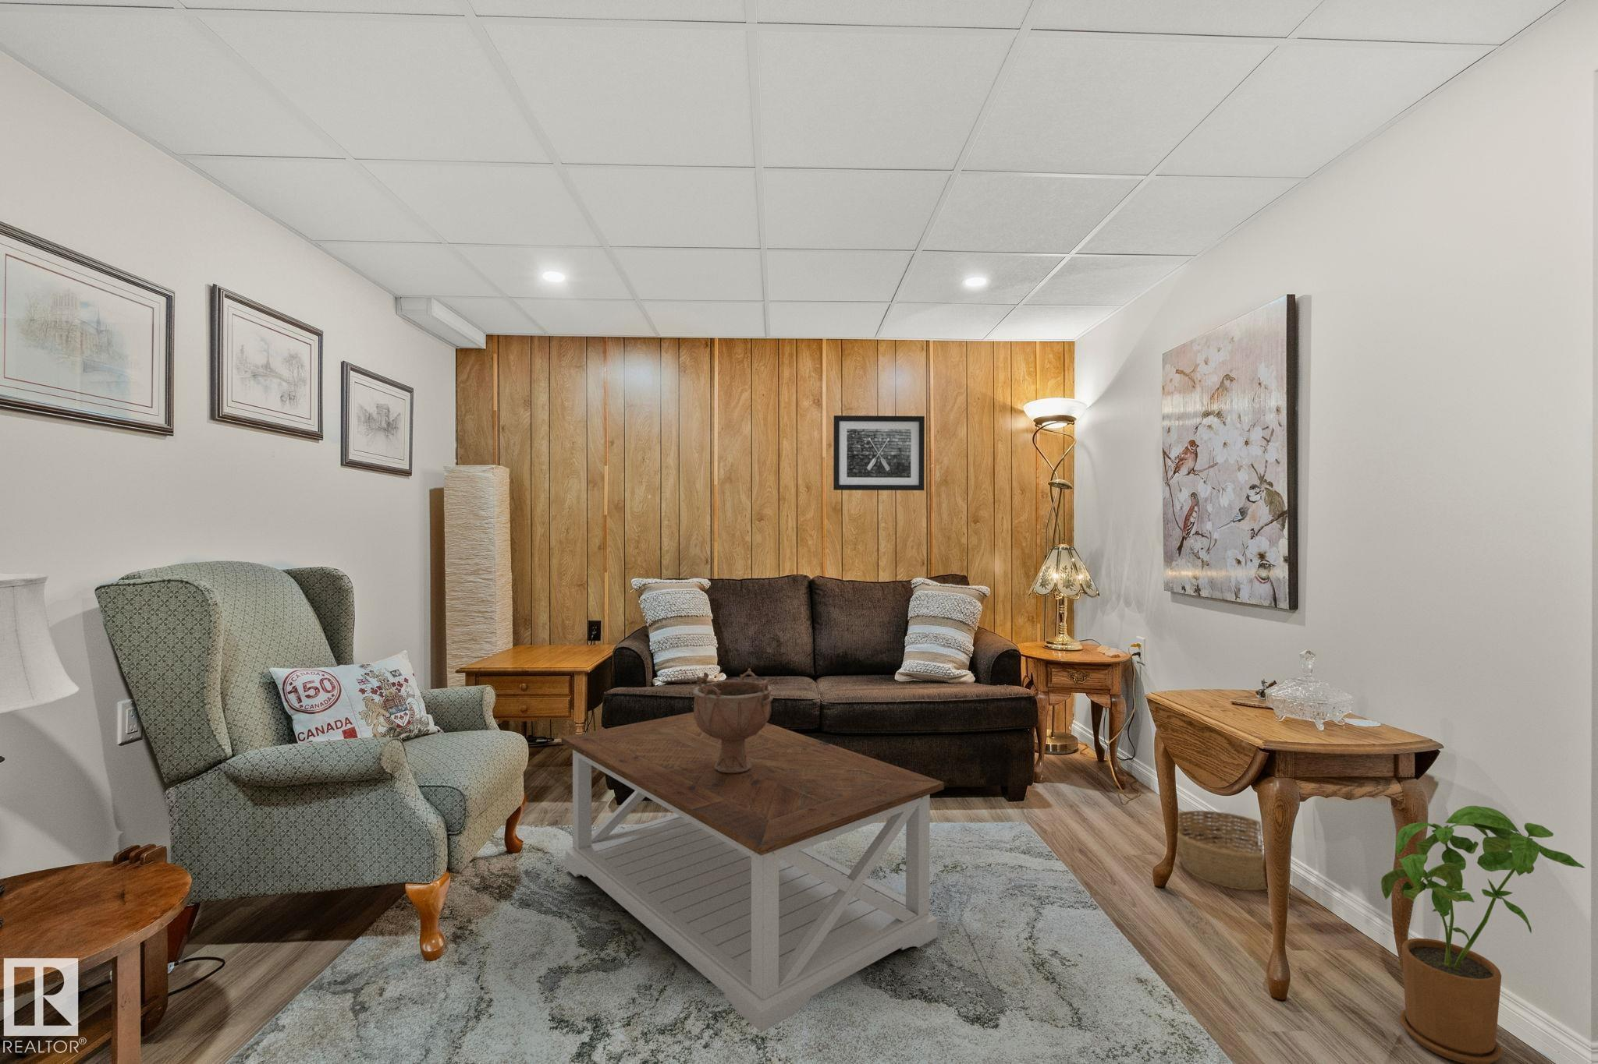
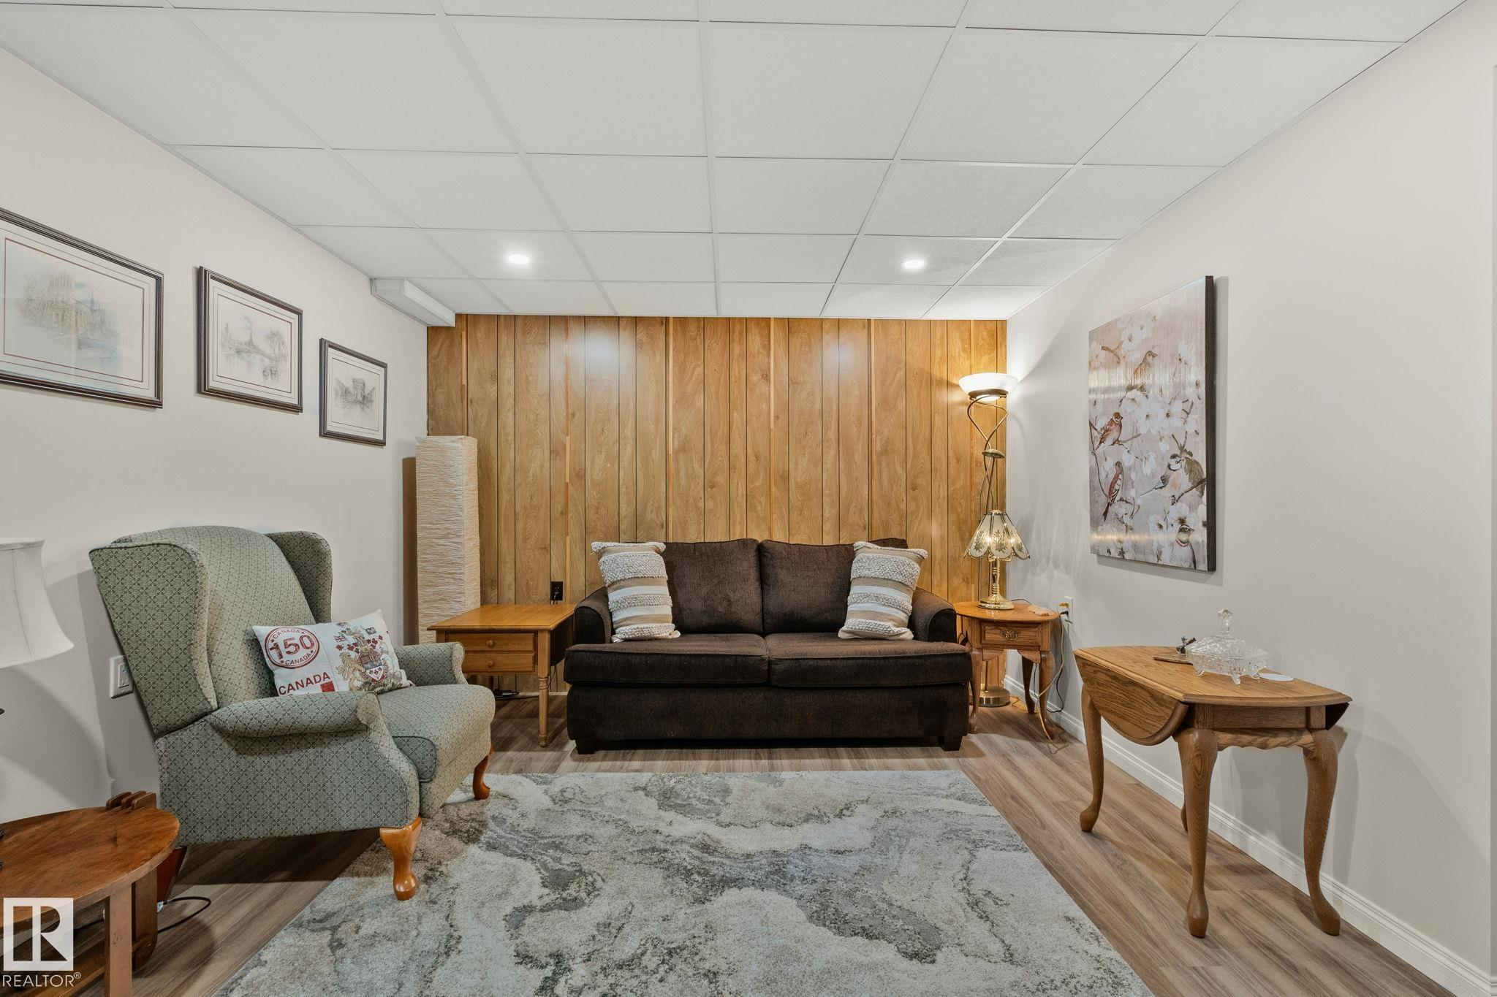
- basket [1176,810,1295,891]
- decorative bowl [693,669,773,773]
- wall art [833,414,926,492]
- coffee table [561,711,945,1033]
- house plant [1381,805,1585,1064]
